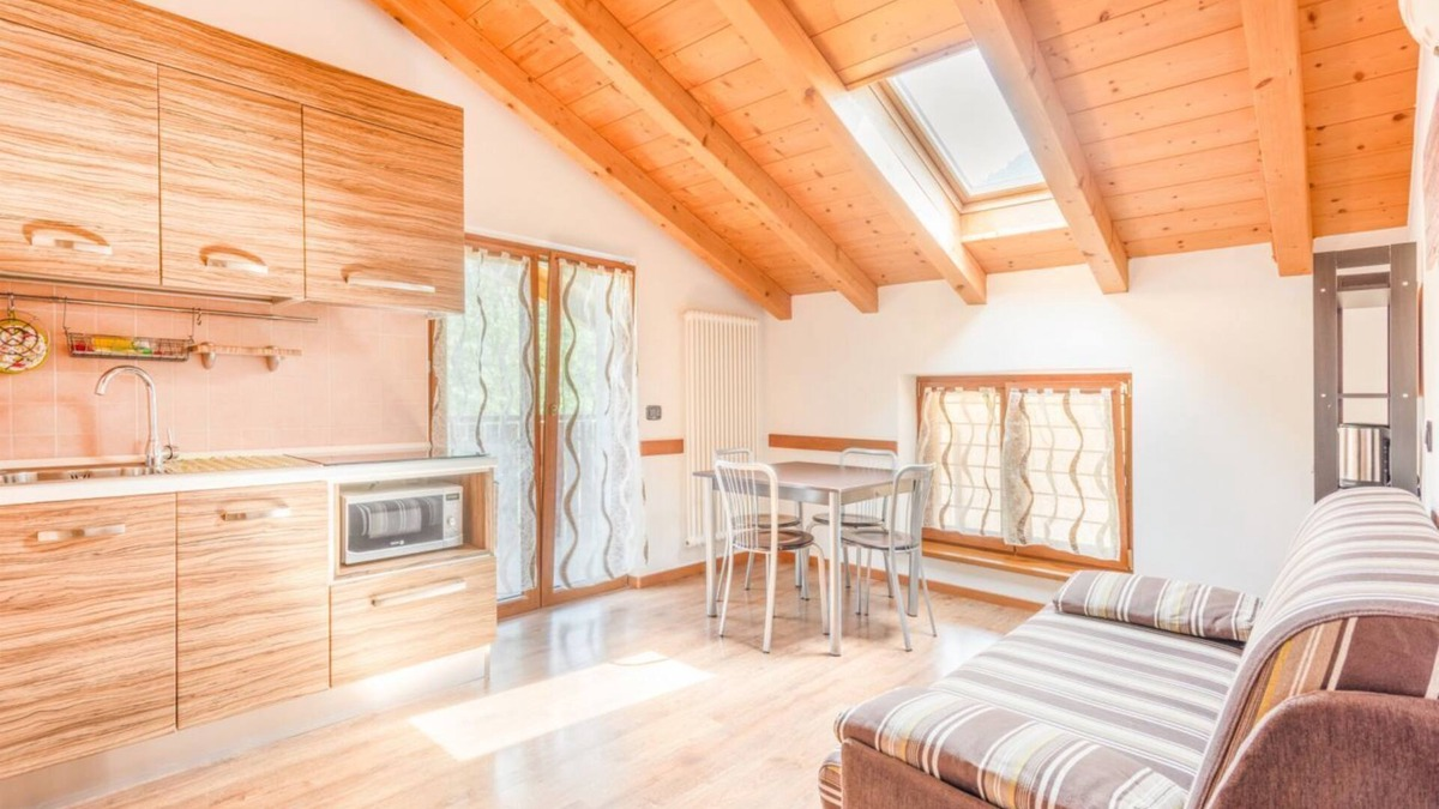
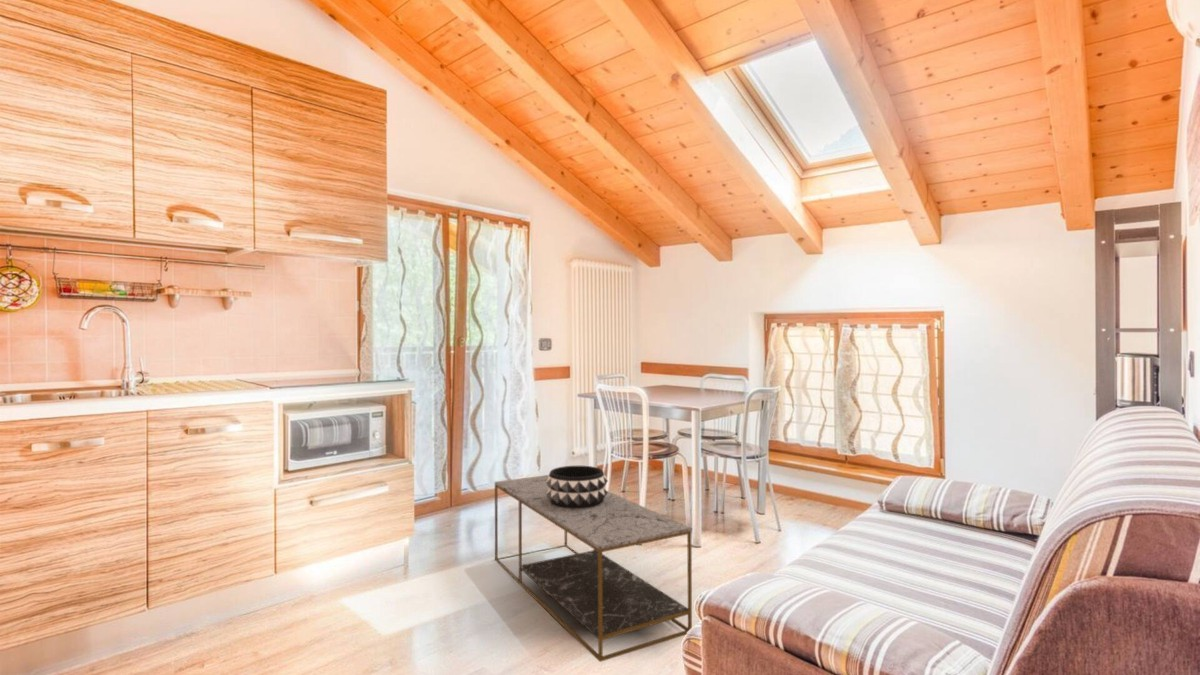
+ decorative bowl [546,465,609,508]
+ coffee table [494,474,693,663]
